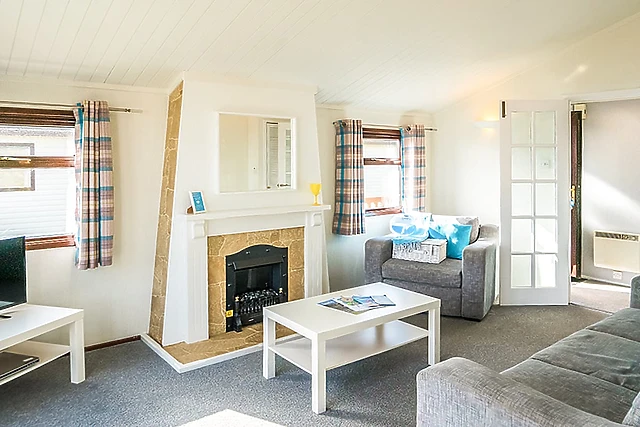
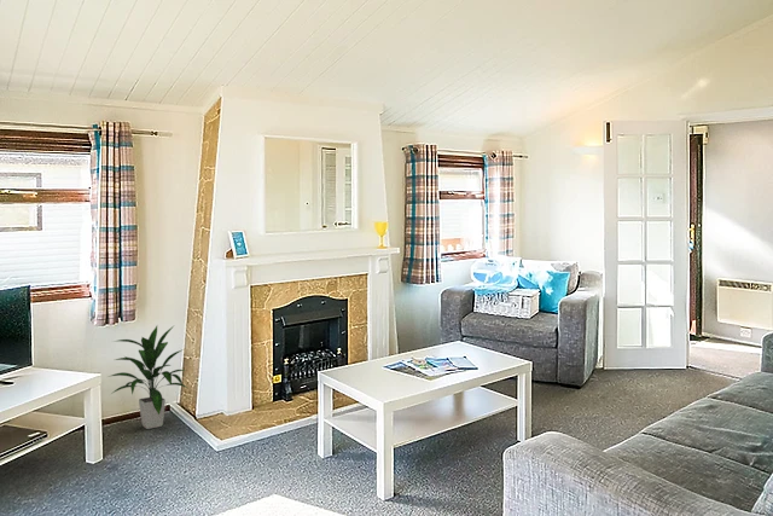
+ indoor plant [107,325,188,430]
